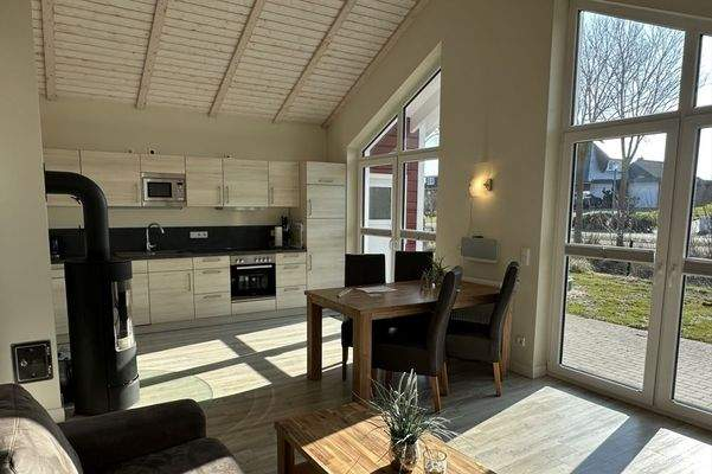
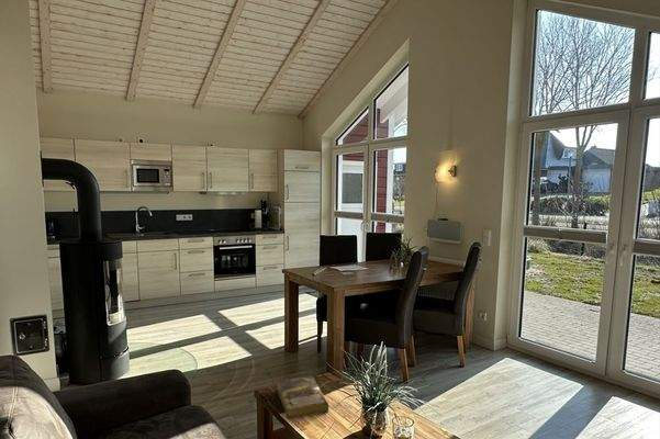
+ book [276,375,329,419]
